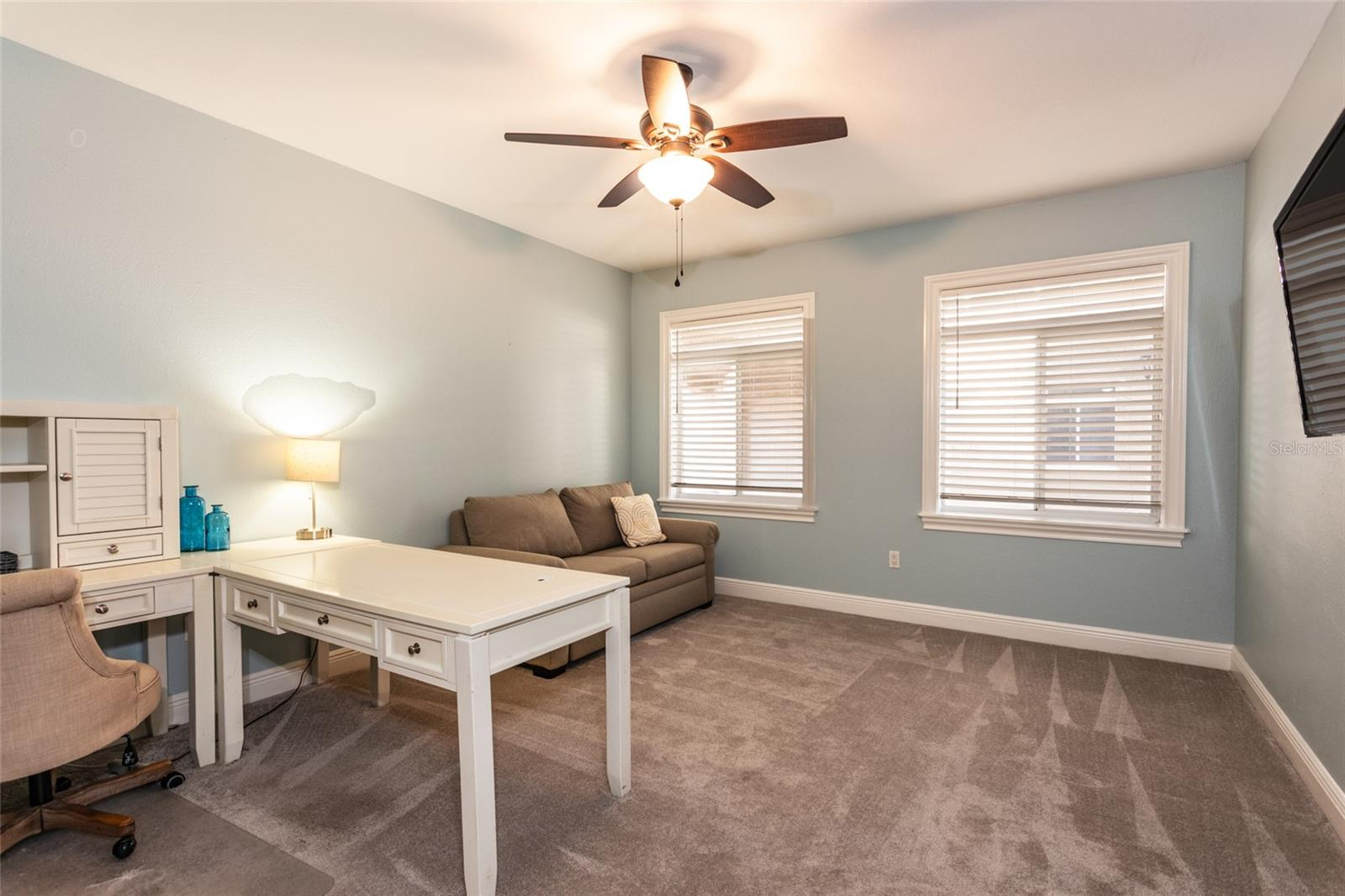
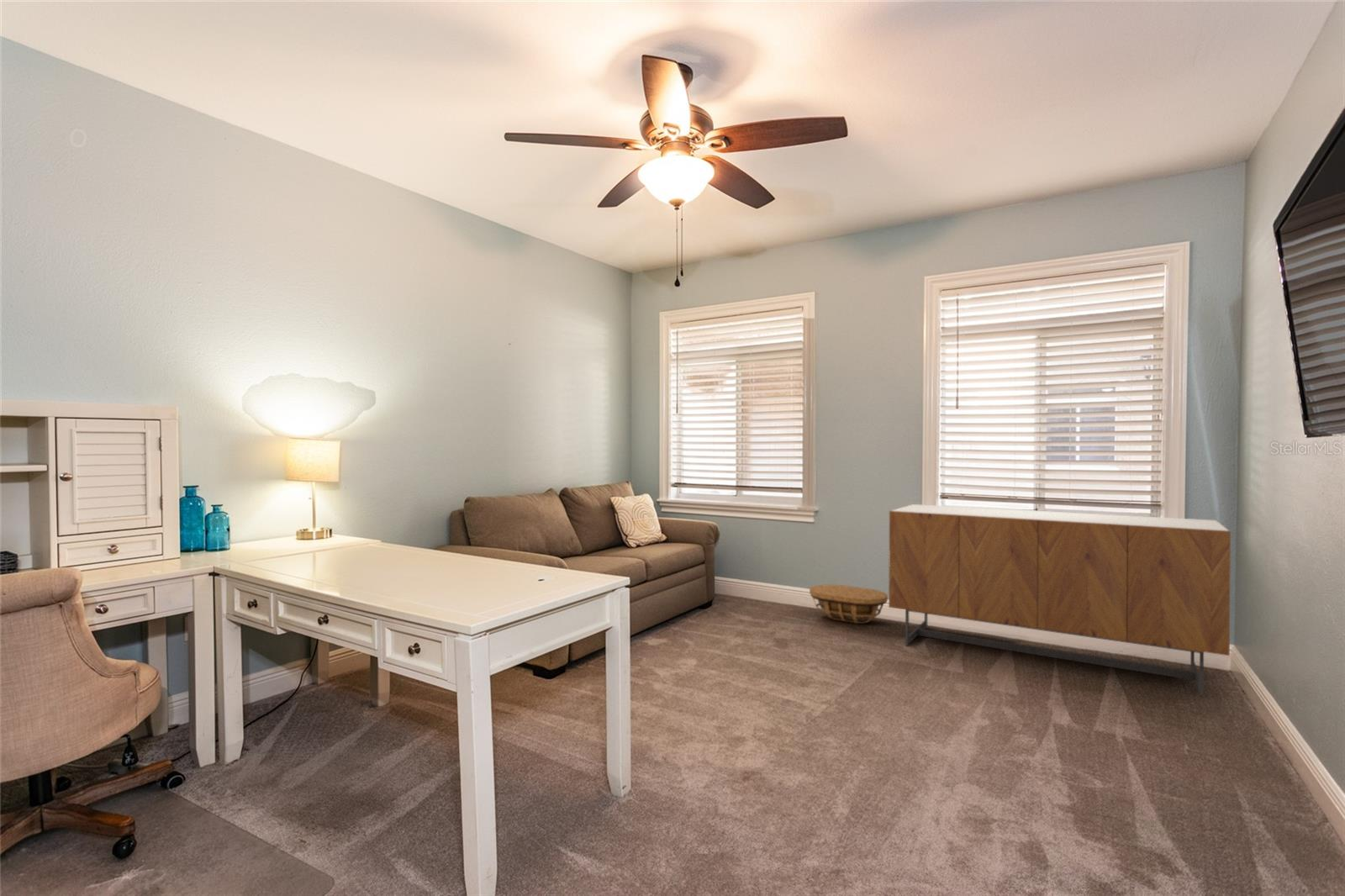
+ credenza [888,503,1232,697]
+ basket [809,583,889,625]
